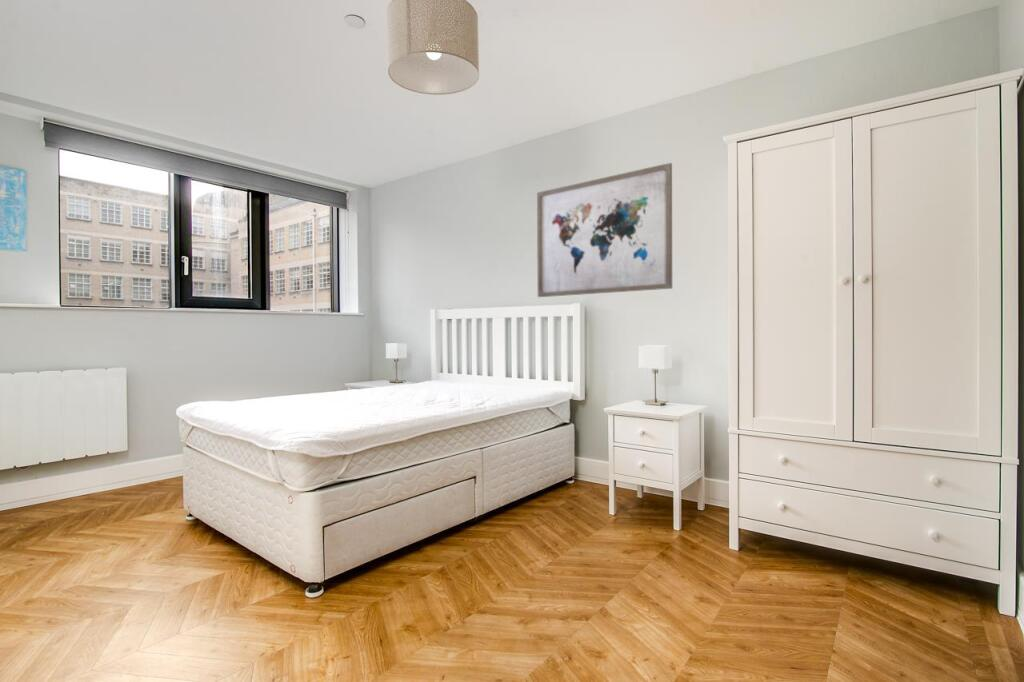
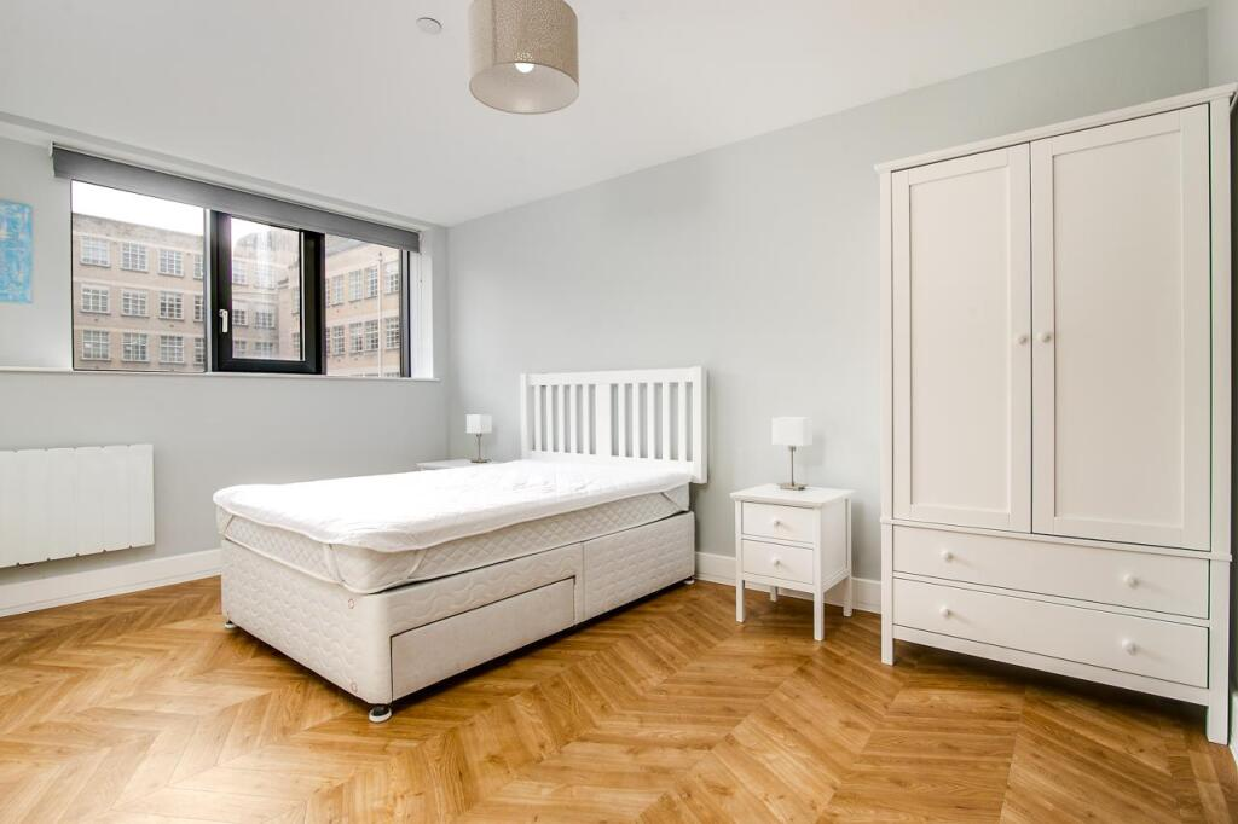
- wall art [536,162,673,298]
